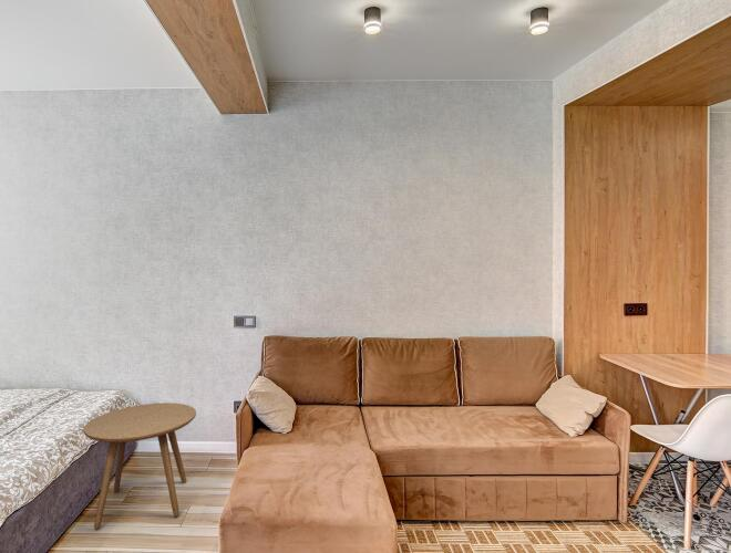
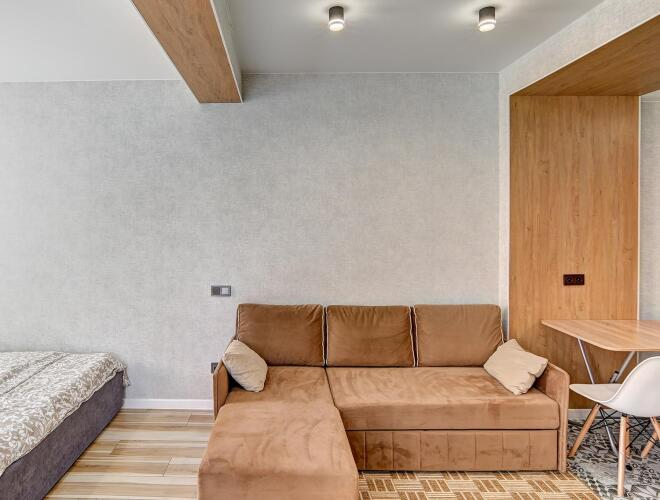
- side table [82,401,197,531]
